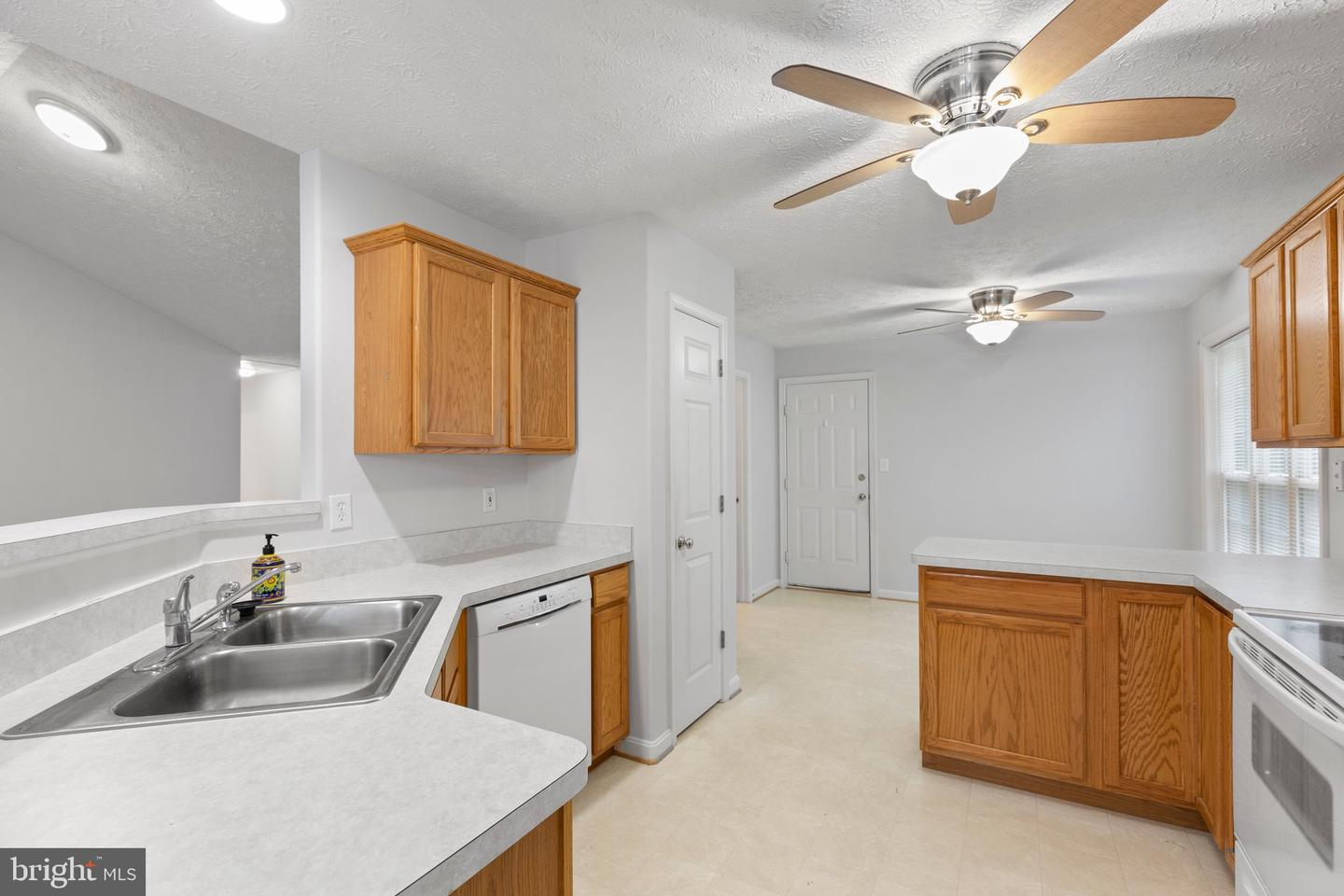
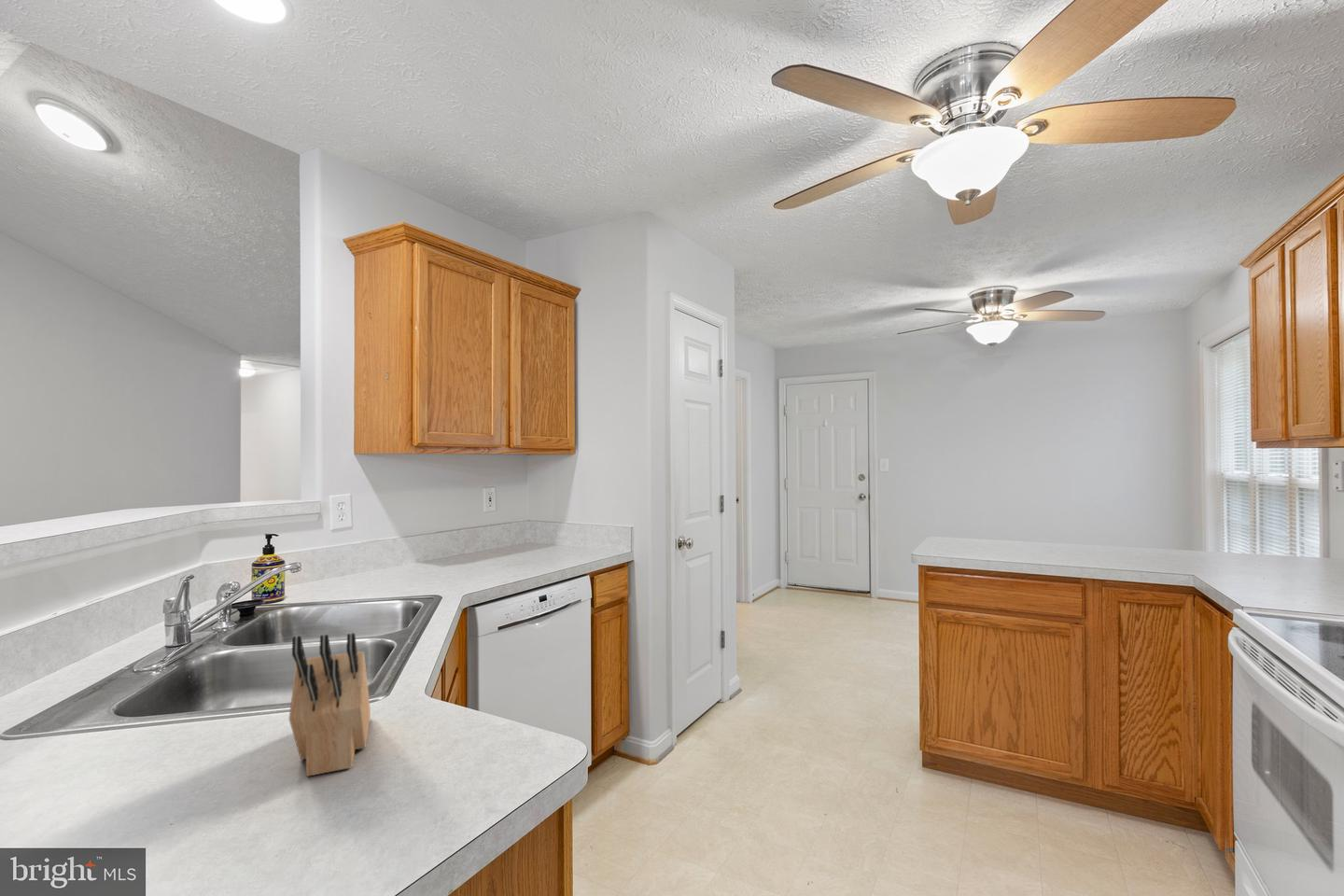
+ knife block [288,632,371,777]
